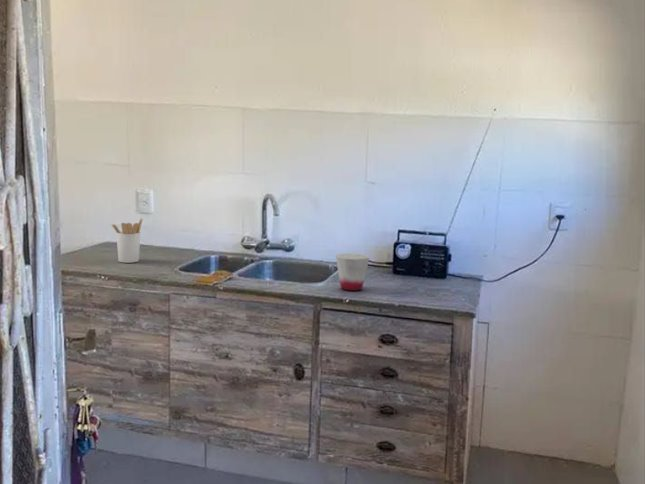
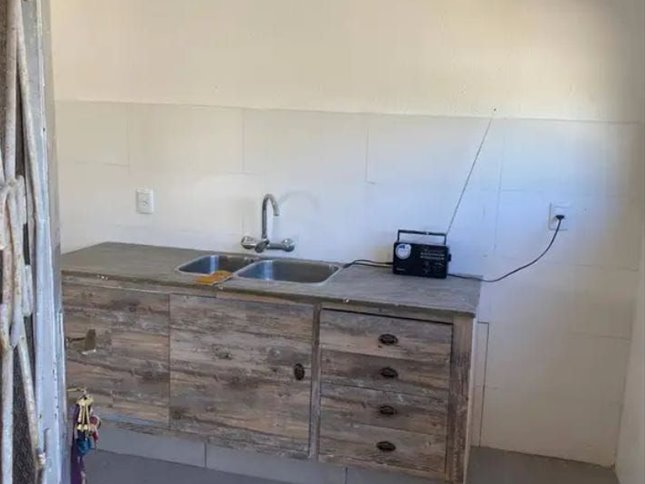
- utensil holder [111,217,143,264]
- cup [335,253,371,292]
